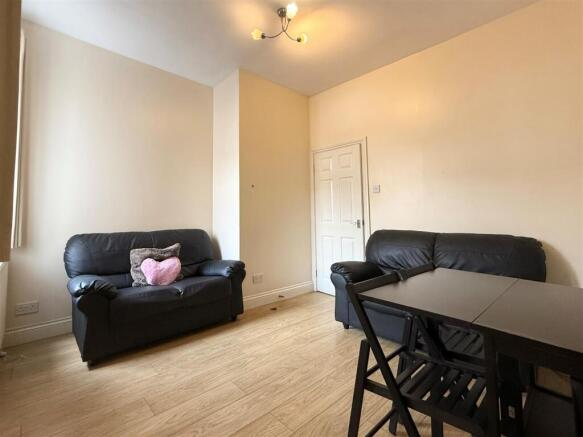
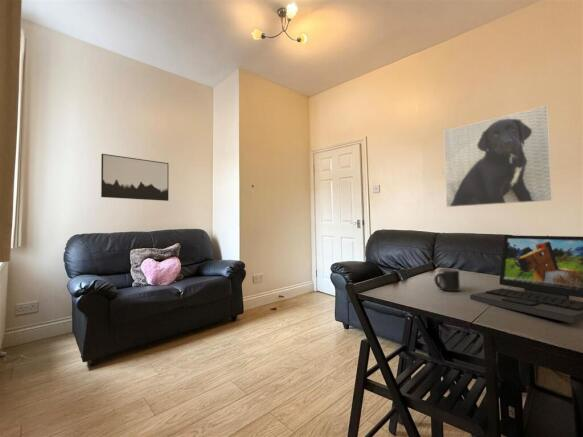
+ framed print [443,104,553,208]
+ wall art [100,153,169,202]
+ laptop [469,234,583,324]
+ mug [433,267,461,292]
